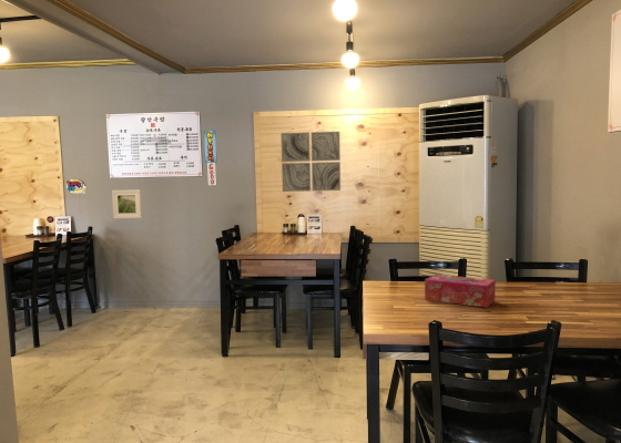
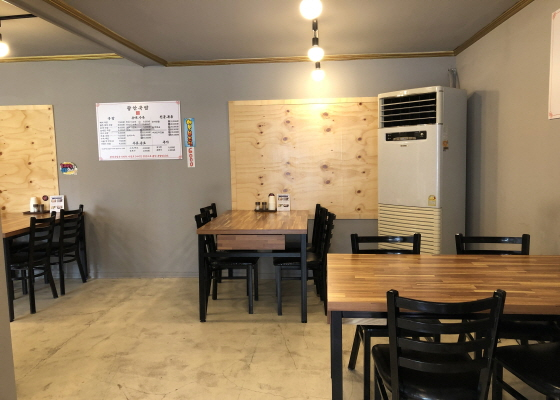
- wall art [279,131,342,193]
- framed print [111,188,143,219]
- tissue box [424,274,497,309]
